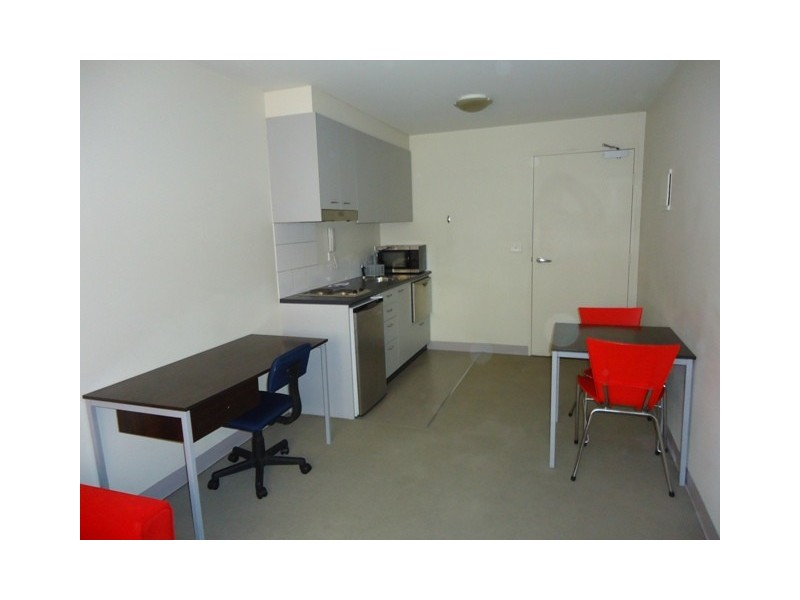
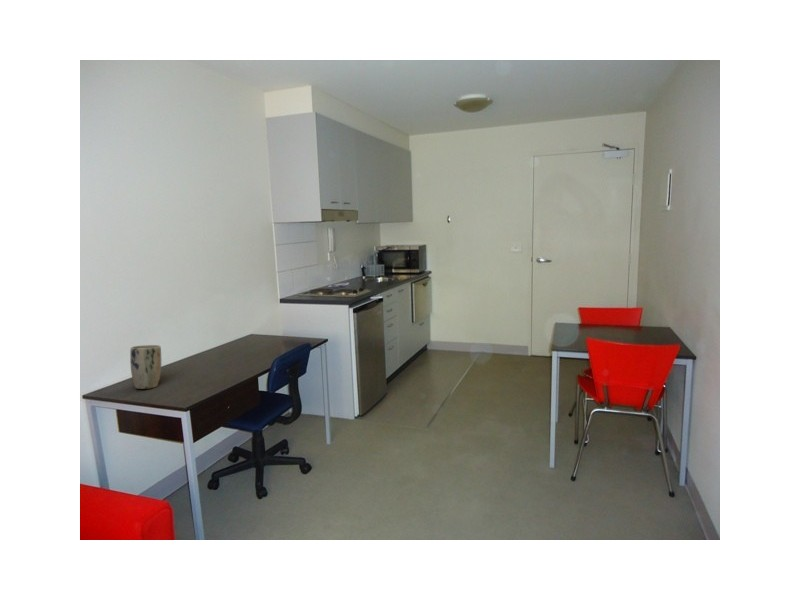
+ plant pot [129,344,162,390]
